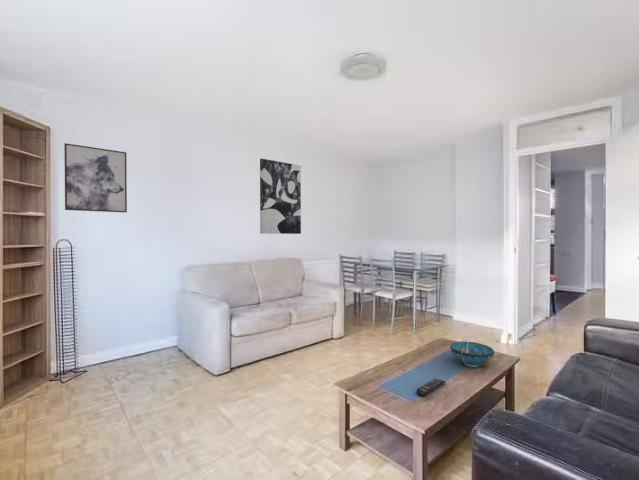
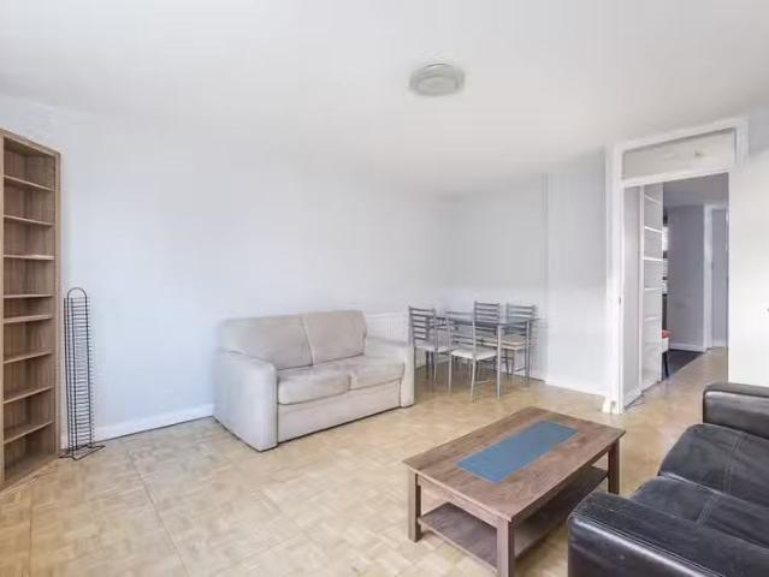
- wall art [63,142,128,214]
- remote control [416,377,447,397]
- wall art [259,158,302,235]
- decorative bowl [449,341,495,368]
